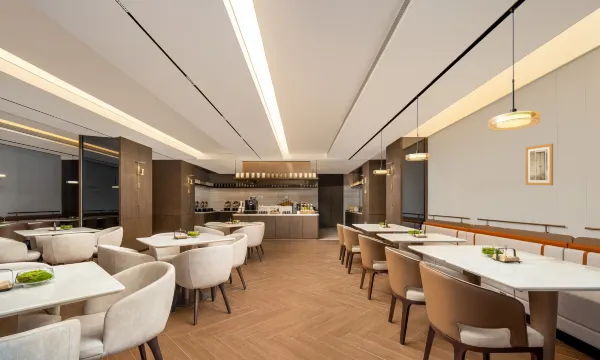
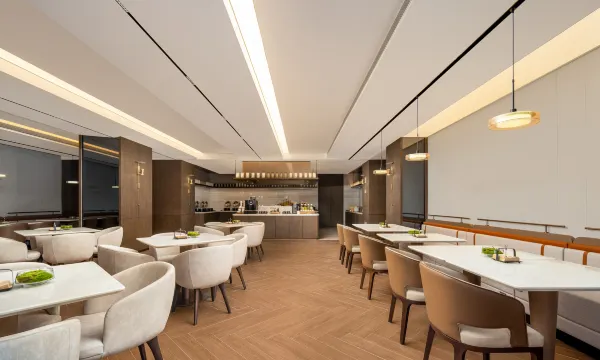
- wall art [524,143,554,186]
